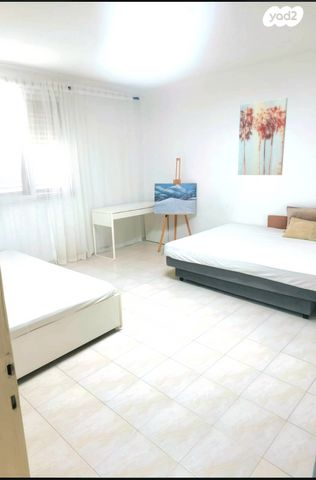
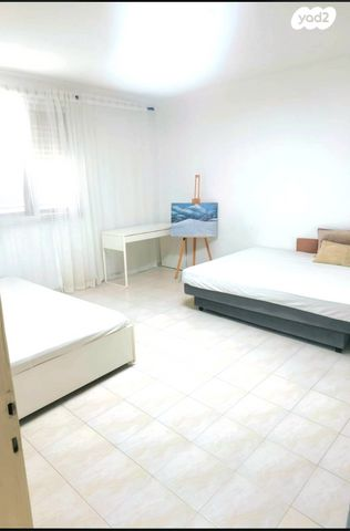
- wall art [237,97,289,176]
